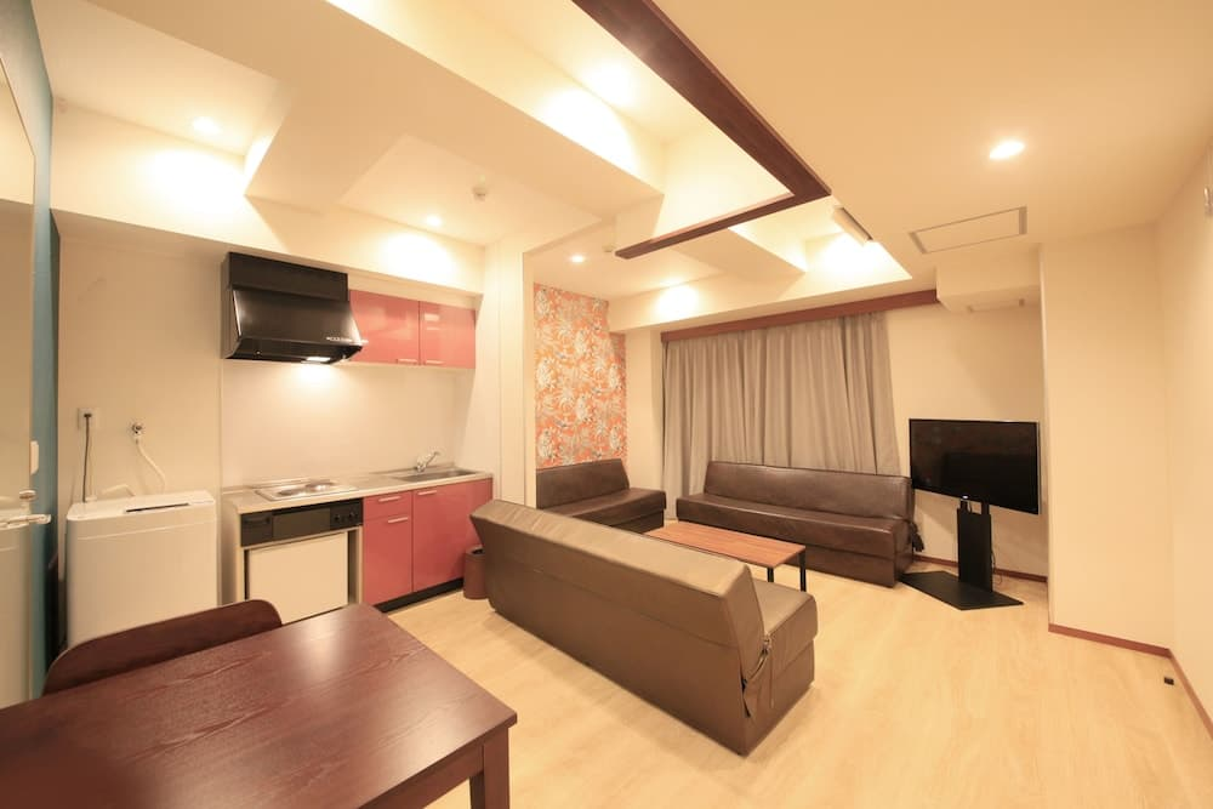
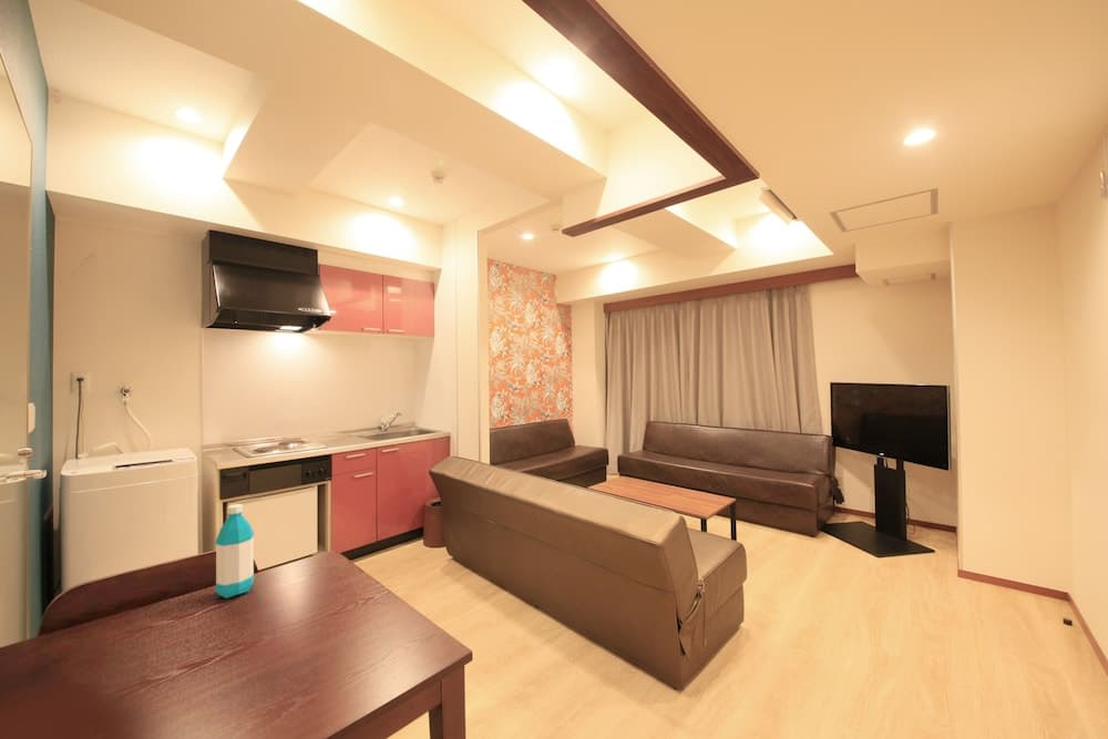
+ water bottle [214,503,255,599]
